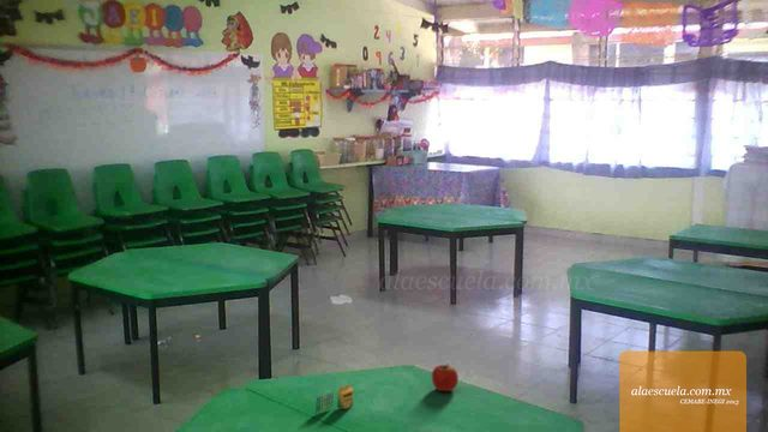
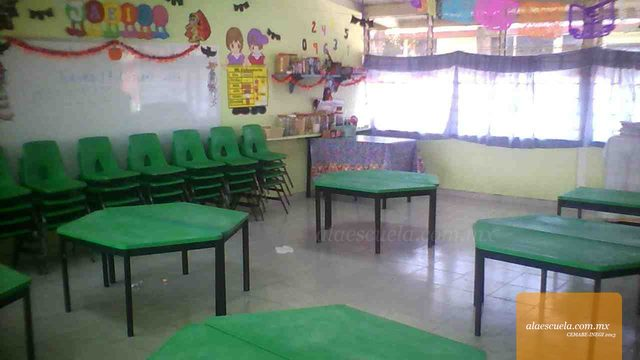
- crayon [314,383,355,415]
- apple [431,362,460,392]
